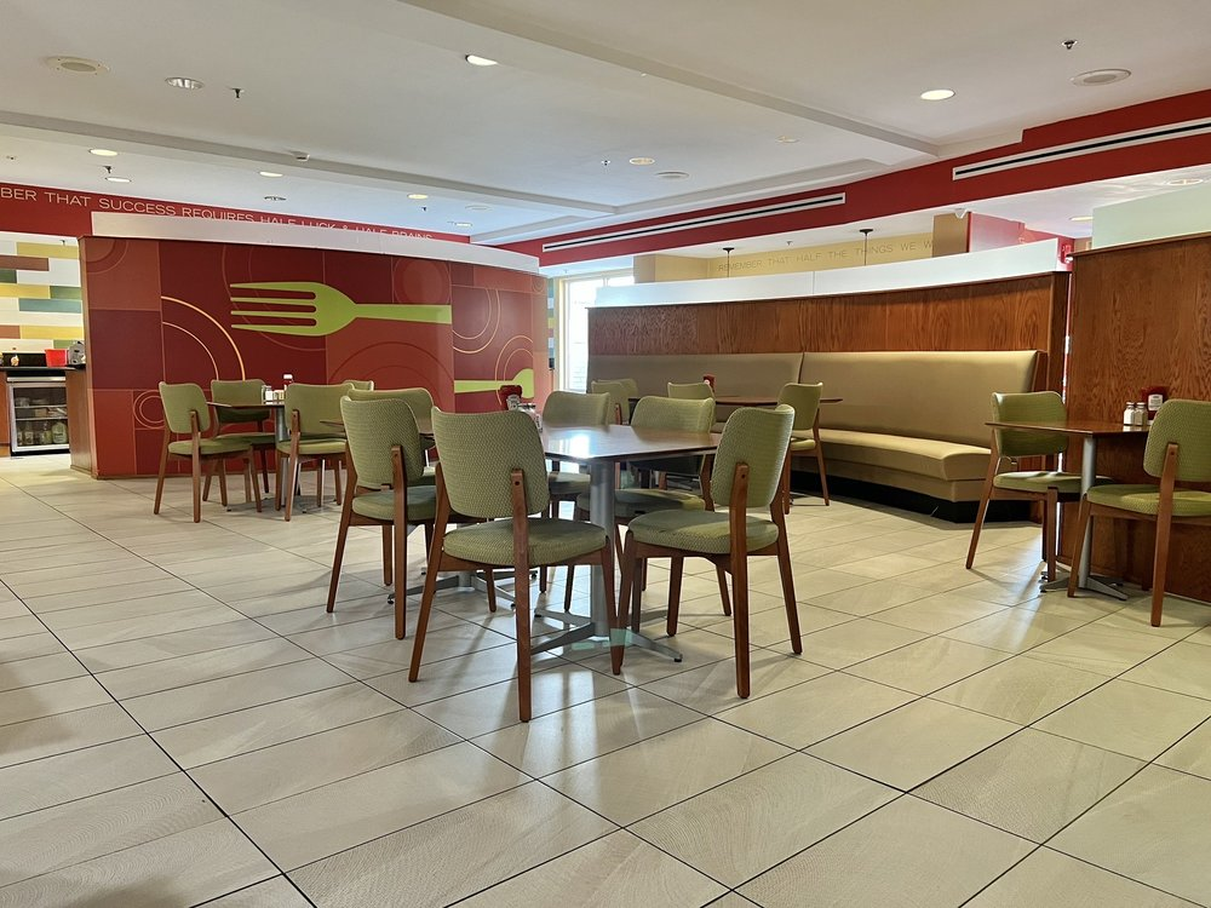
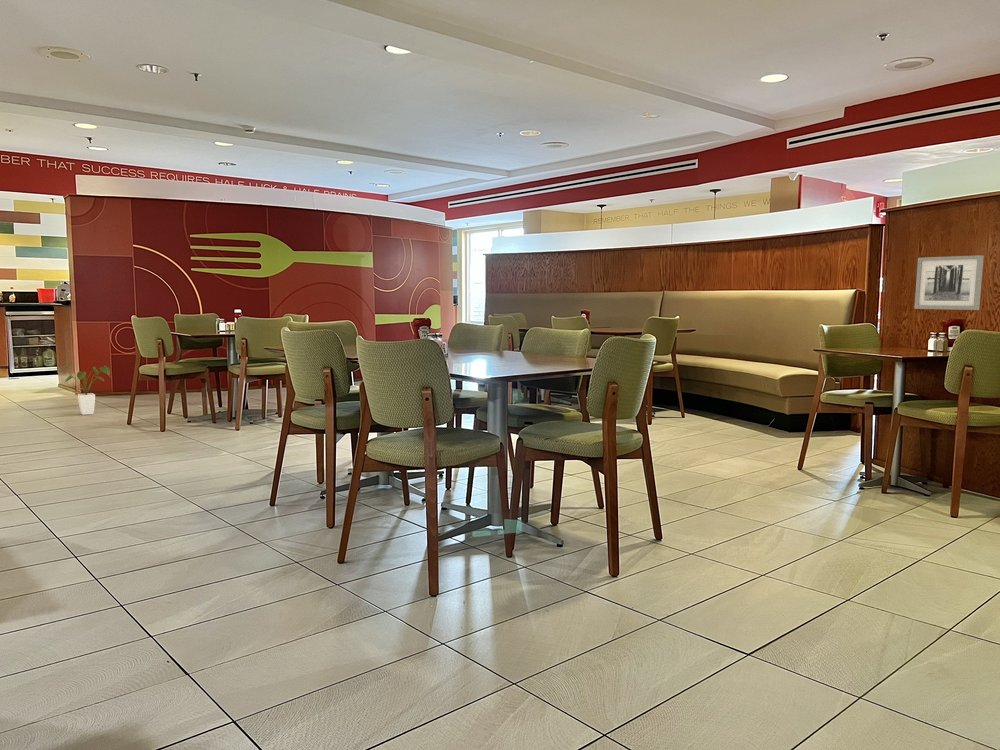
+ house plant [59,364,111,416]
+ wall art [913,254,985,311]
